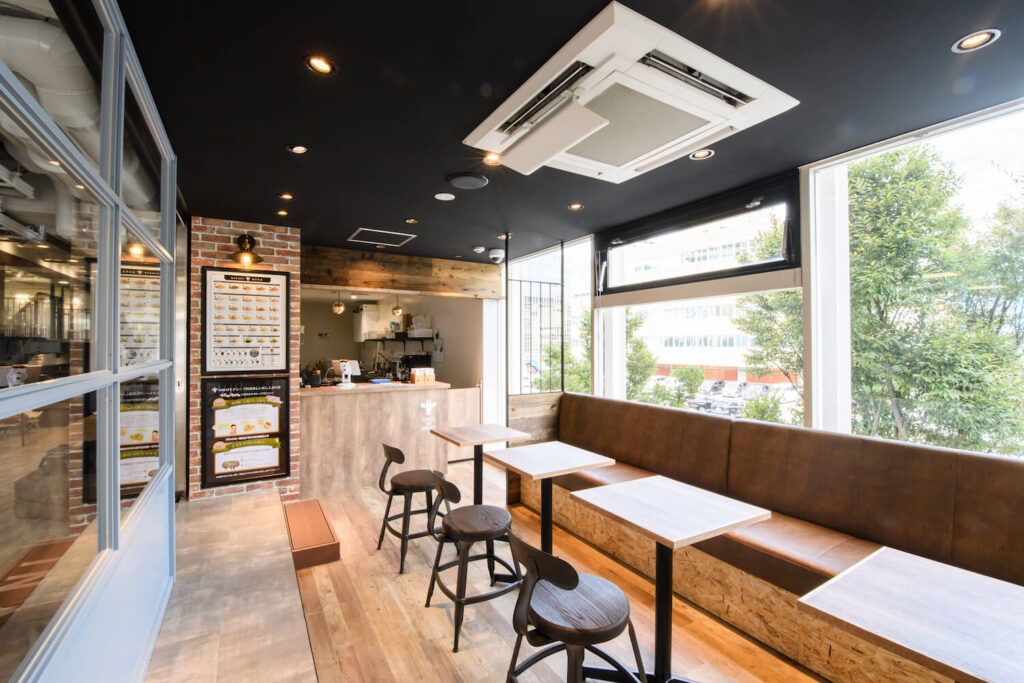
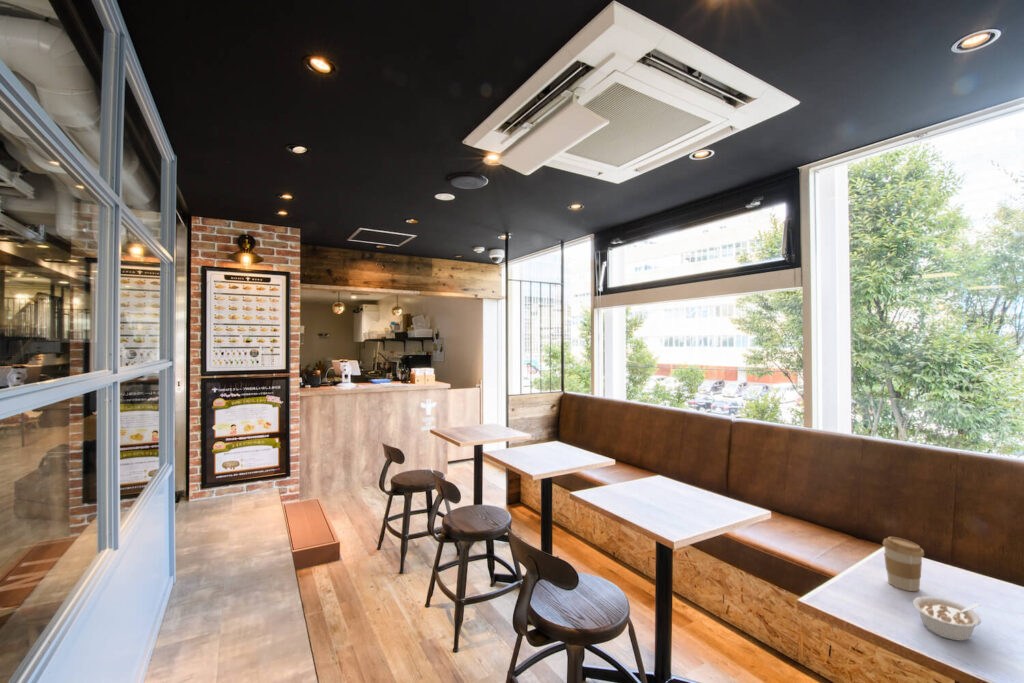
+ legume [912,595,982,642]
+ coffee cup [882,536,925,592]
